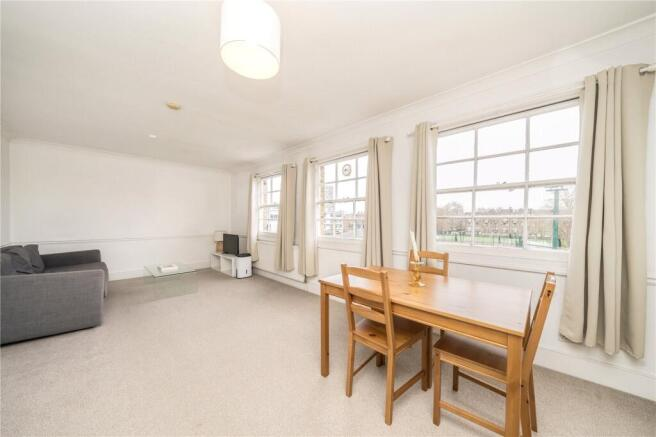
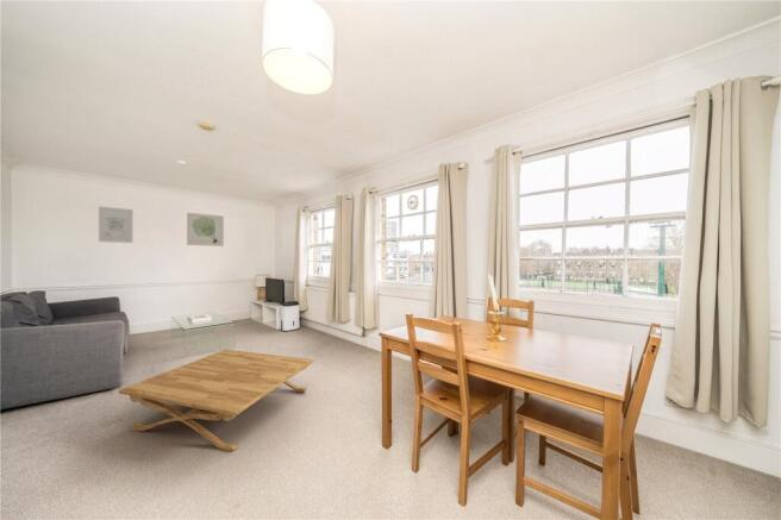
+ coffee table [118,349,314,452]
+ wall art [98,206,135,244]
+ wall art [186,212,225,248]
